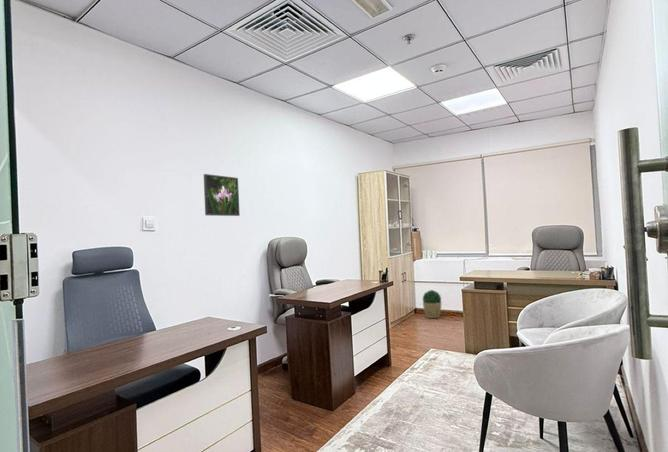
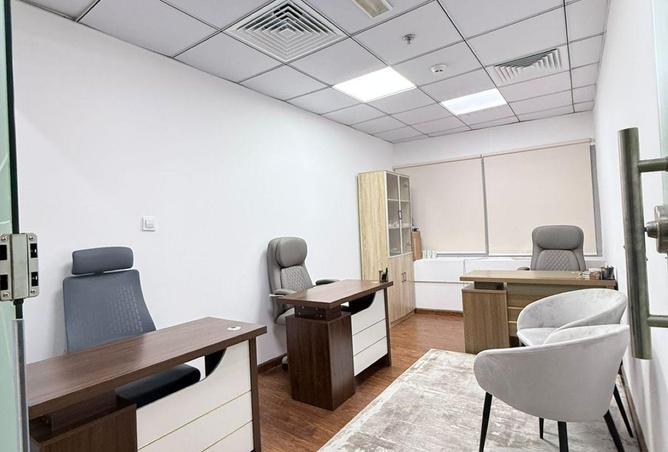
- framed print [203,173,241,217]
- potted plant [422,289,442,319]
